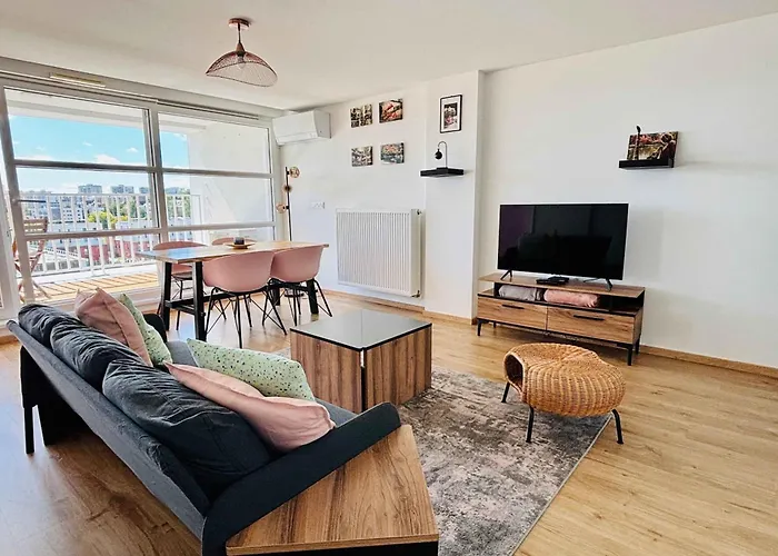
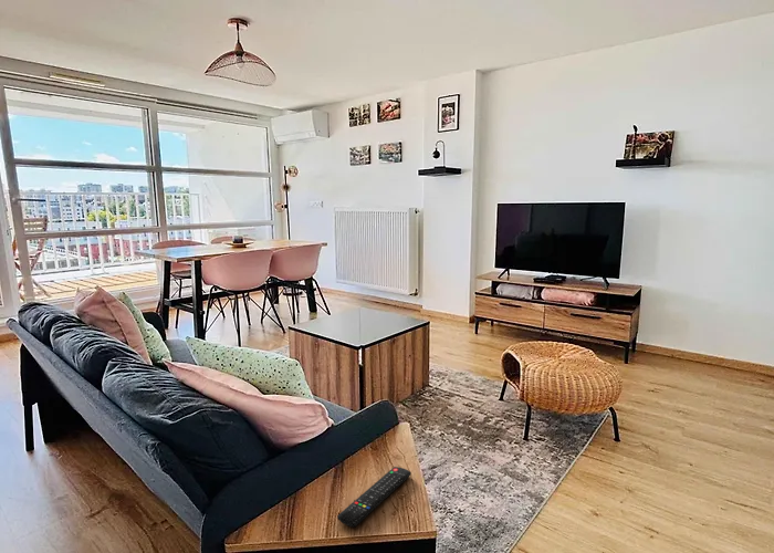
+ remote control [336,466,412,528]
